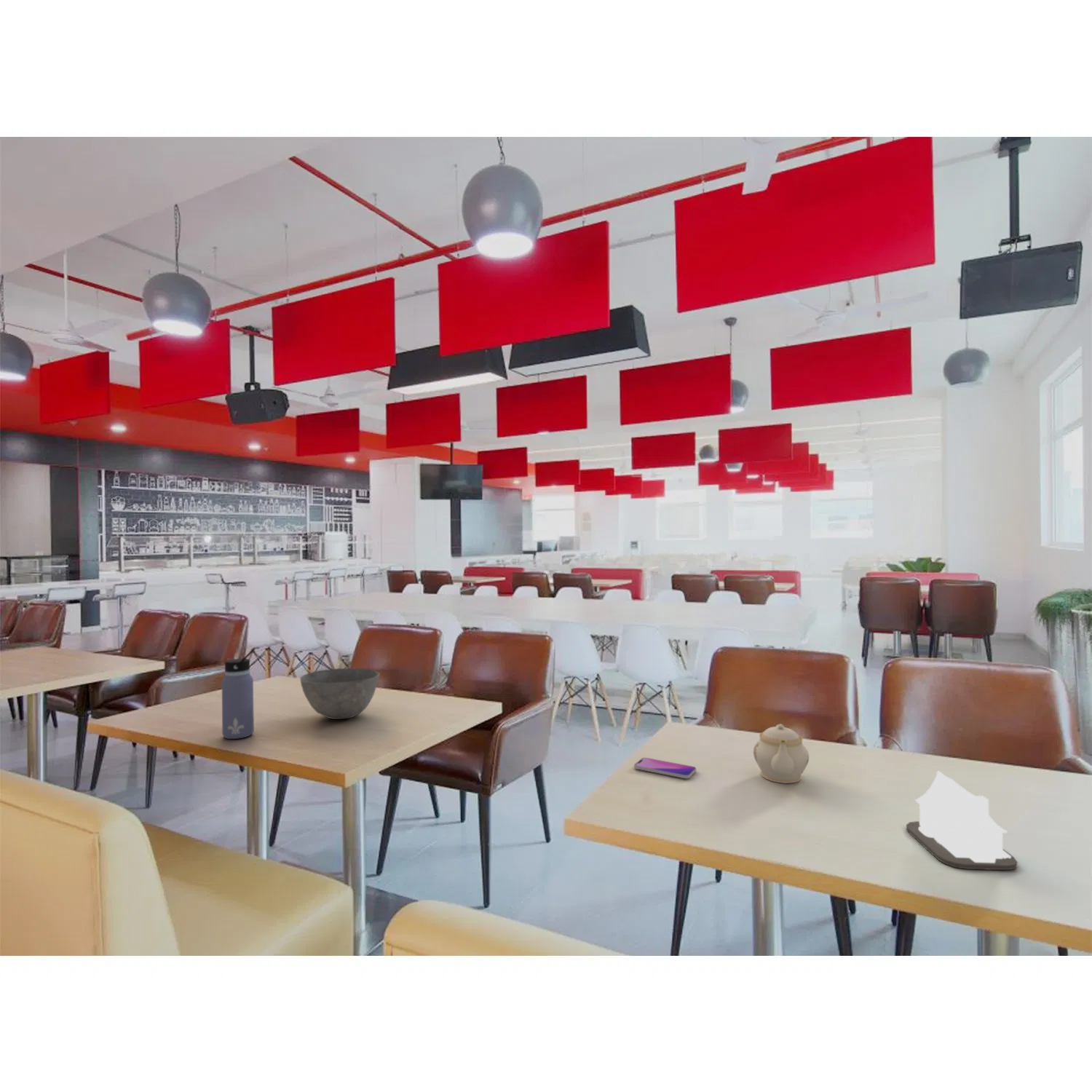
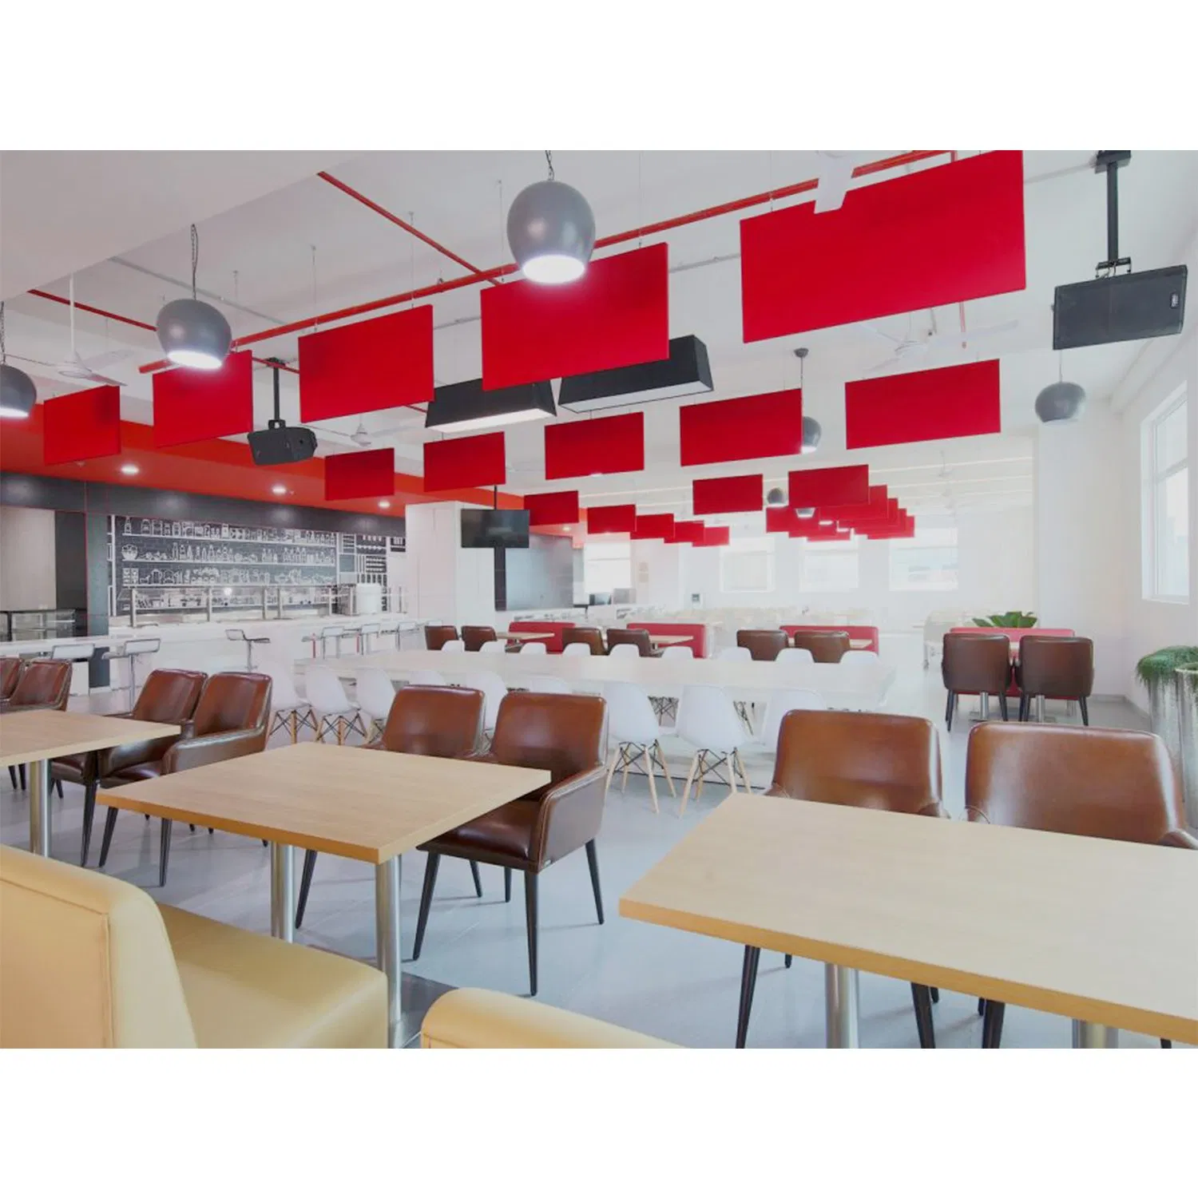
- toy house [906,770,1018,871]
- smartphone [633,757,697,779]
- bowl [299,668,381,720]
- water bottle [221,647,256,740]
- teapot [753,724,810,784]
